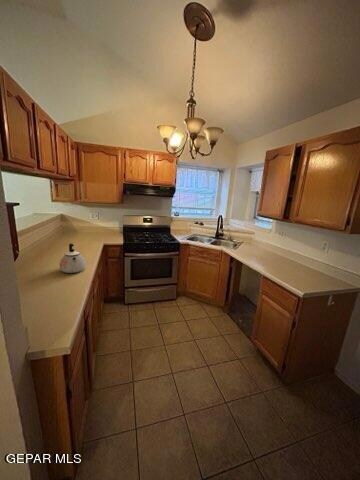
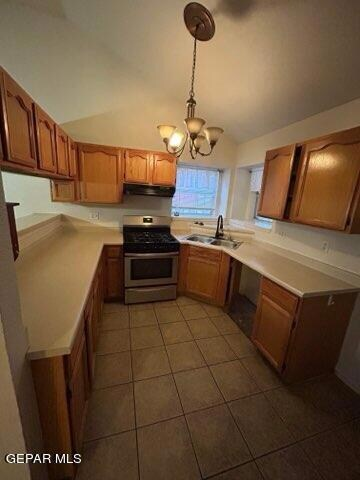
- kettle [59,242,87,274]
